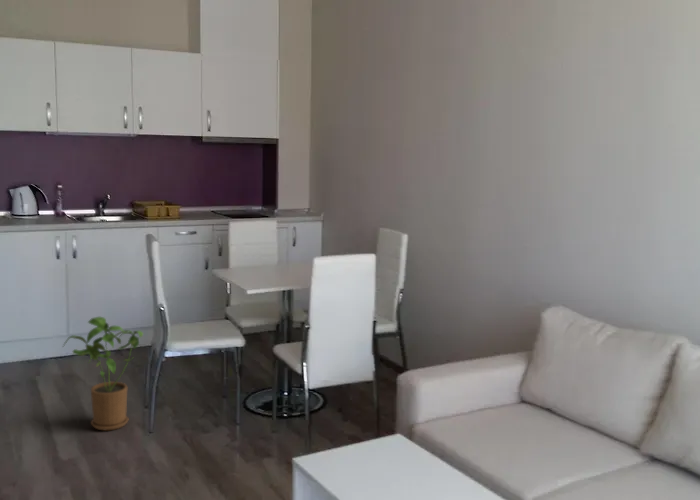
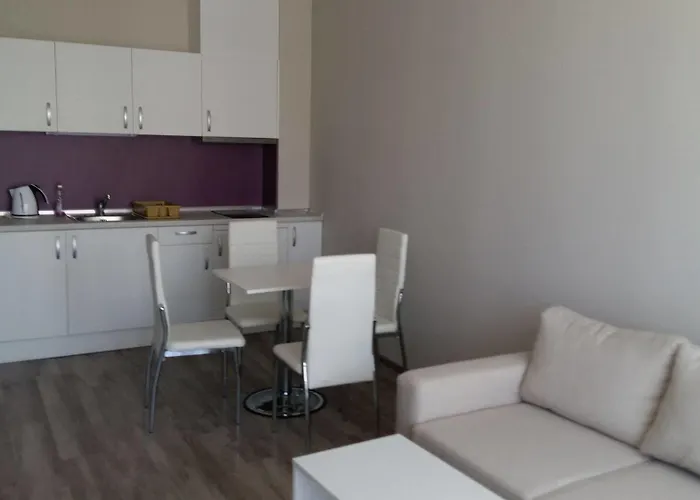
- house plant [62,316,144,432]
